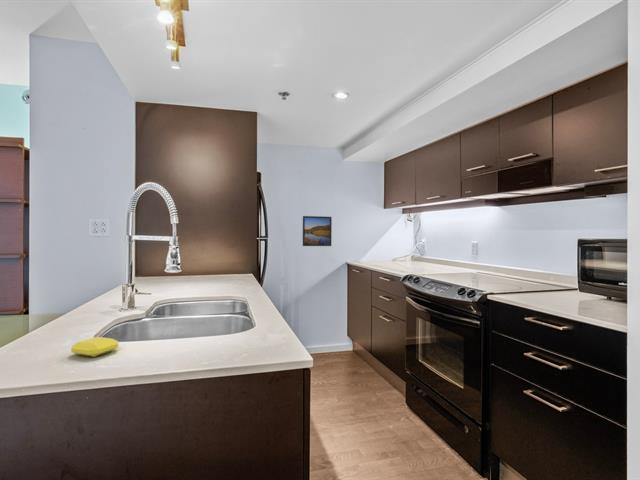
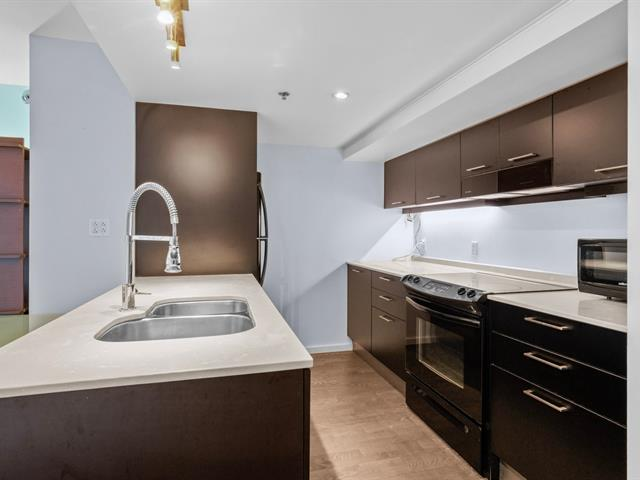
- soap bar [70,336,119,358]
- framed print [302,215,333,247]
